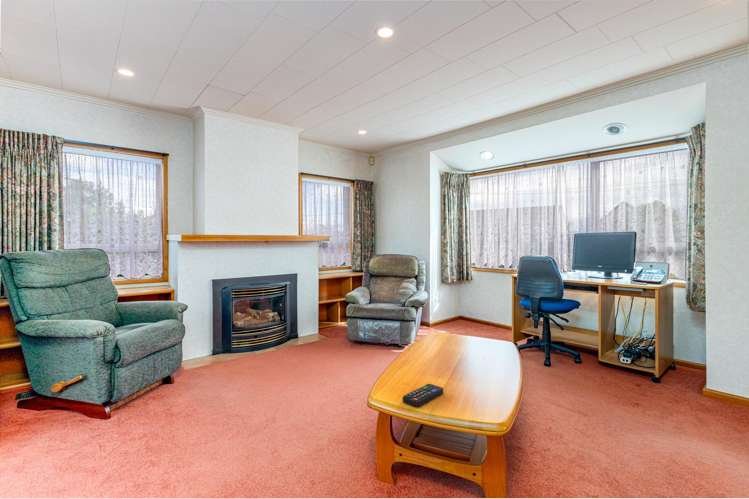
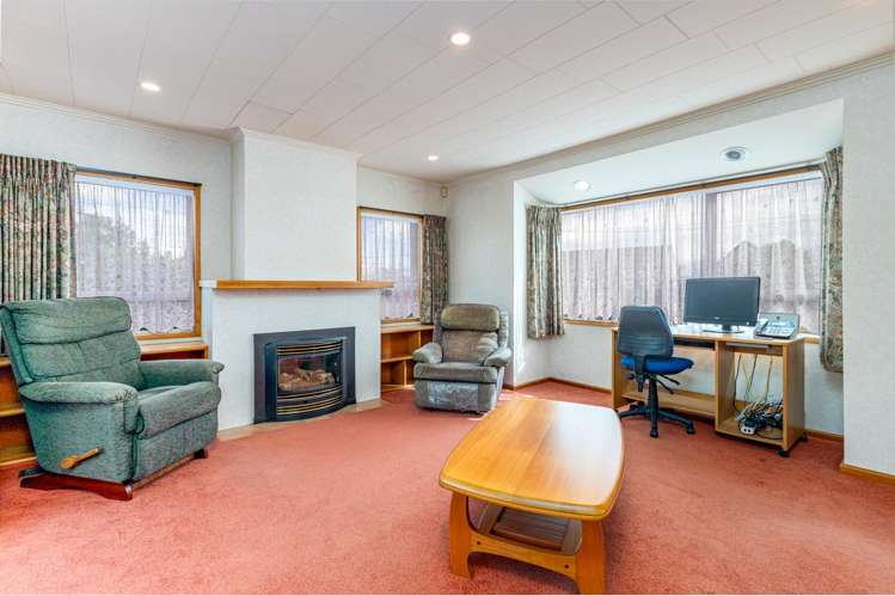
- remote control [402,383,444,408]
